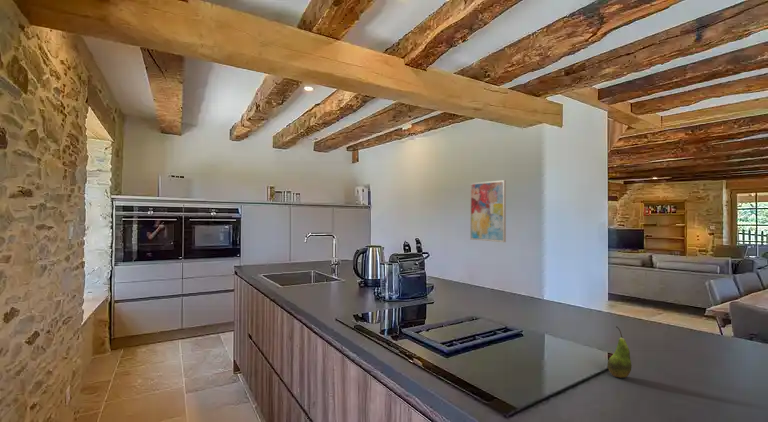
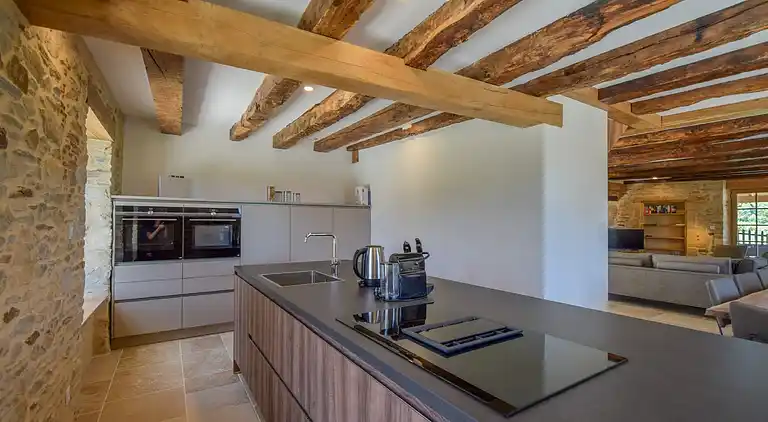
- wall art [469,179,507,243]
- fruit [607,325,633,379]
